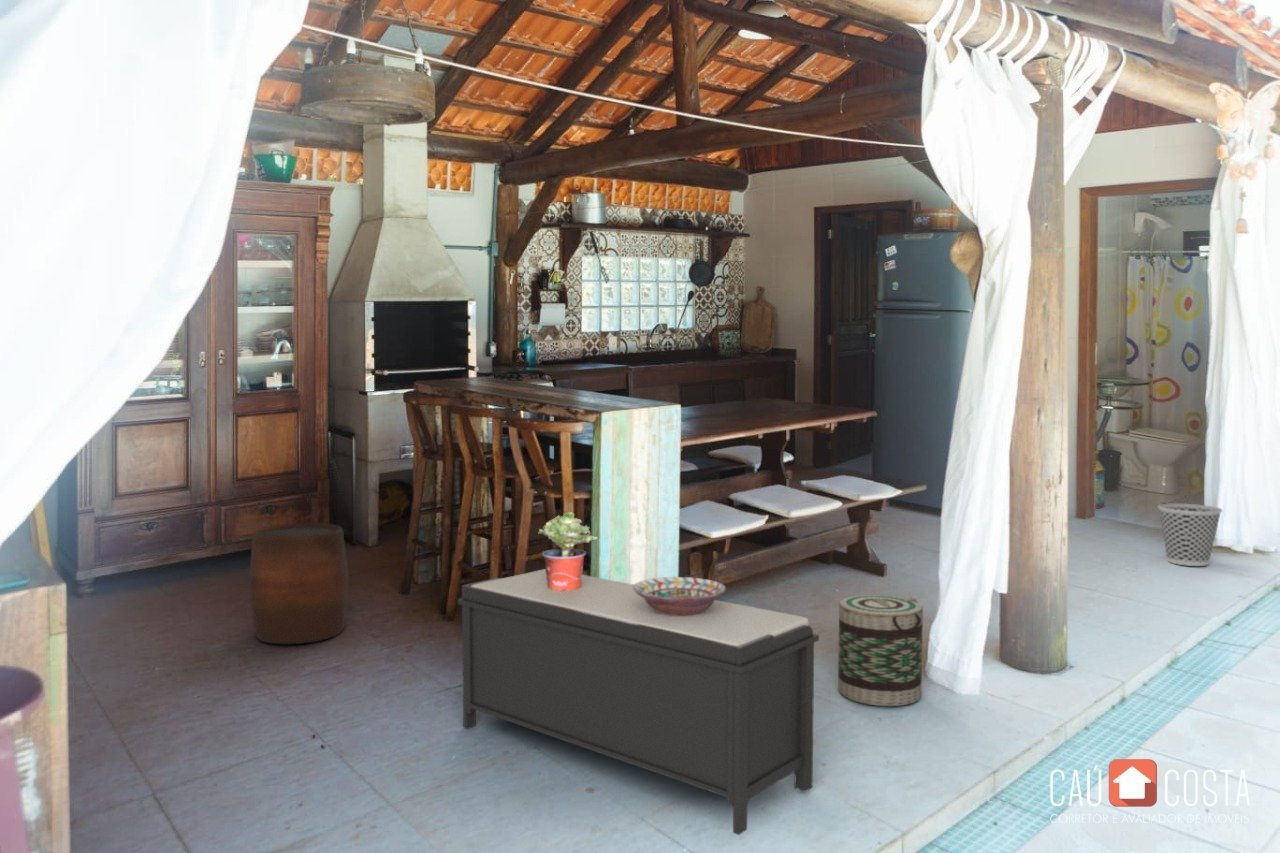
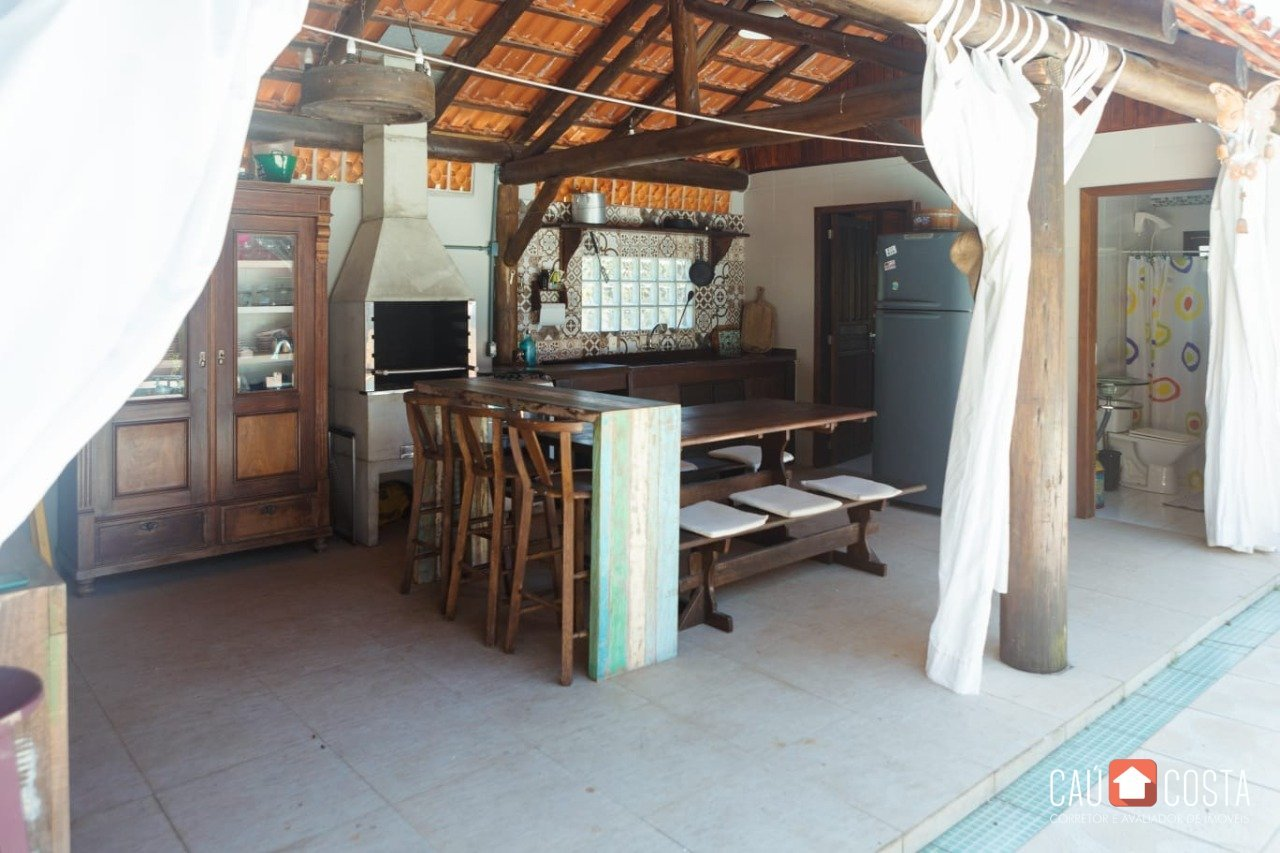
- basket [837,594,924,707]
- decorative bowl [633,576,728,616]
- bench [457,568,820,836]
- wastebasket [1157,503,1223,567]
- stool [248,522,349,645]
- potted plant [538,511,599,591]
